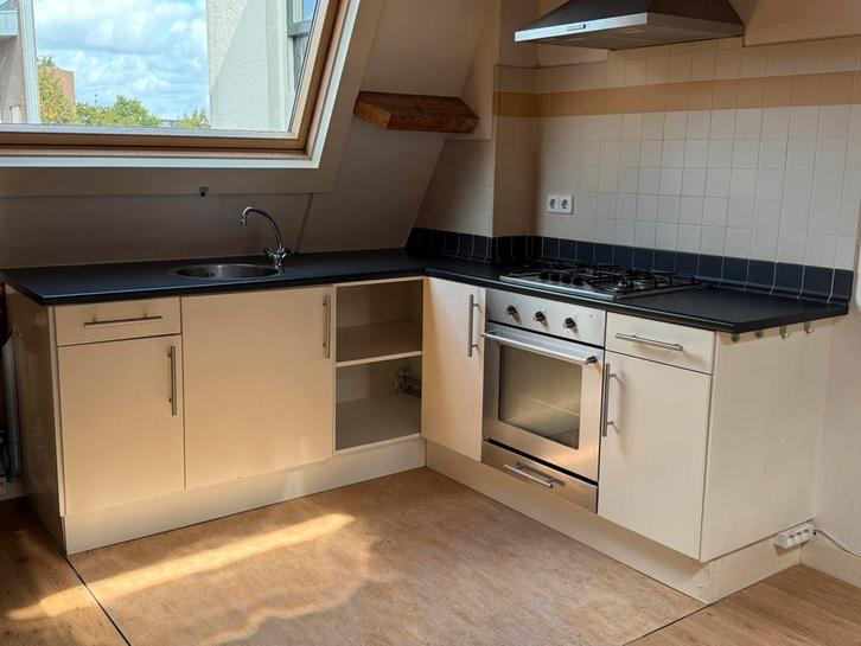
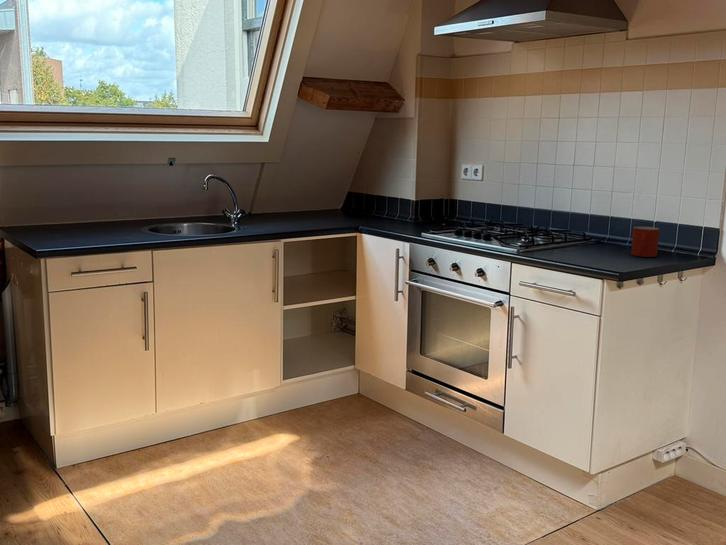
+ mug [630,226,660,258]
